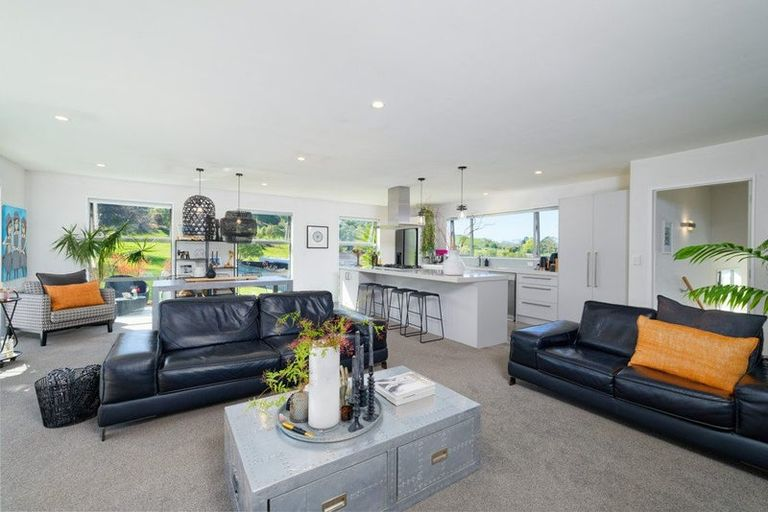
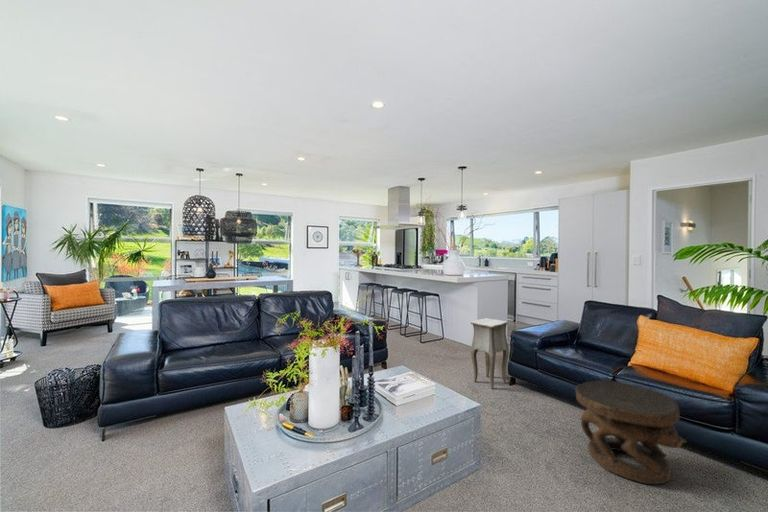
+ side table [470,317,510,390]
+ side table [575,379,687,485]
